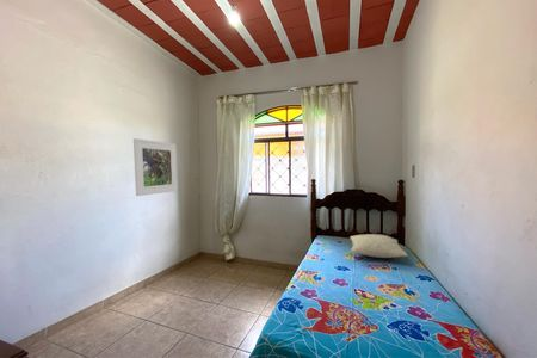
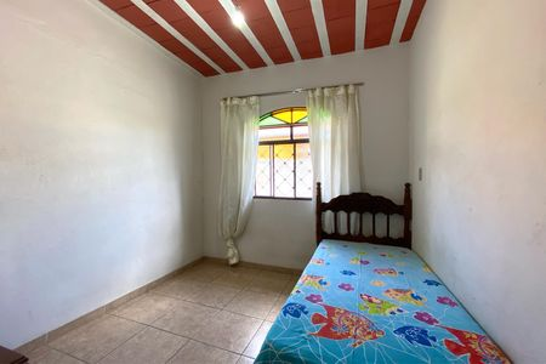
- pillow [348,233,409,259]
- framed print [132,137,179,197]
